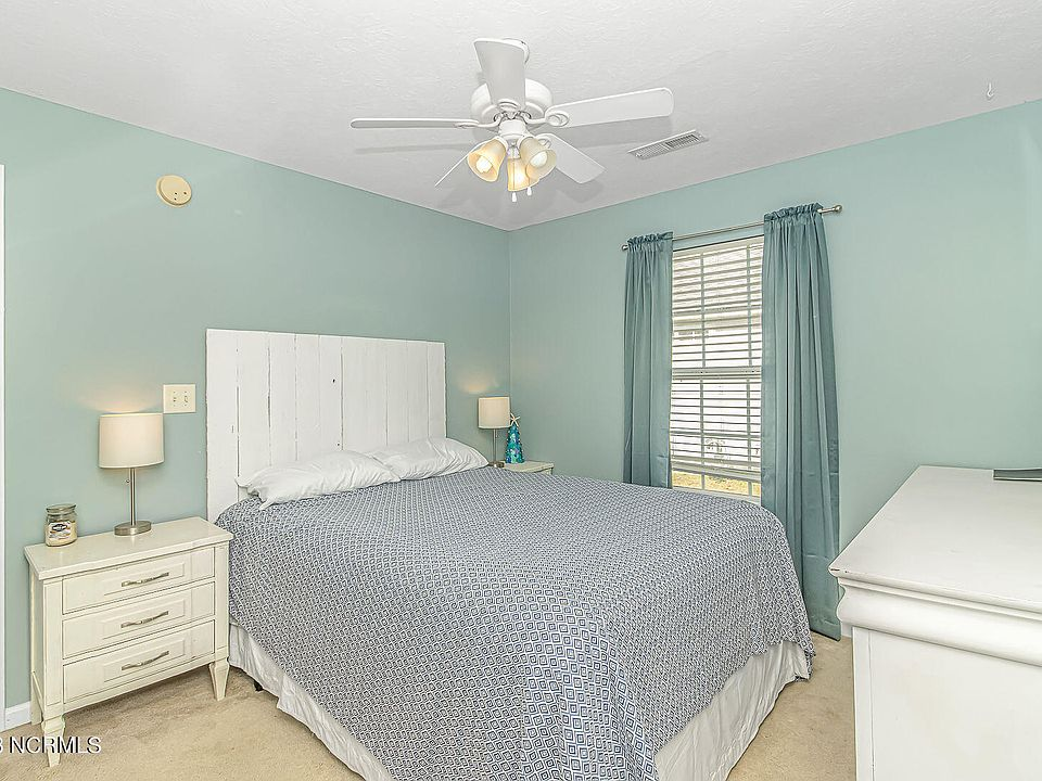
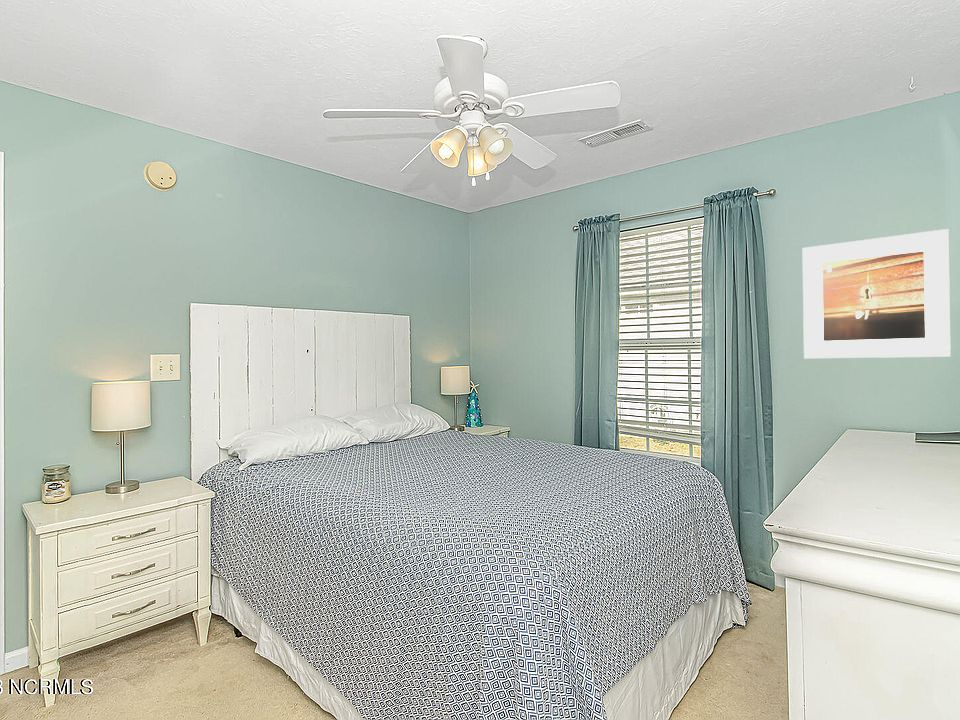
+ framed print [801,228,952,359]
